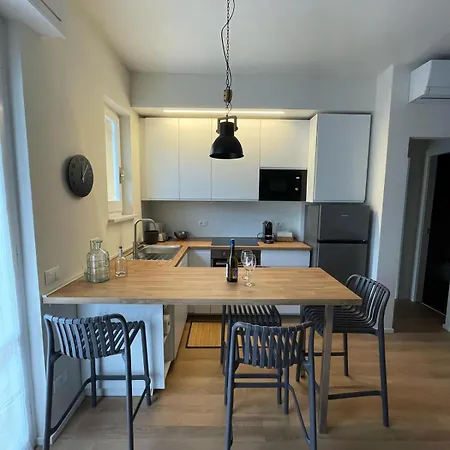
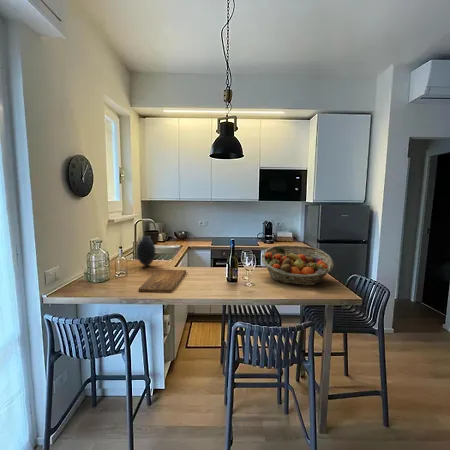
+ vase [136,235,156,267]
+ fruit basket [261,245,335,286]
+ cutting board [138,269,187,293]
